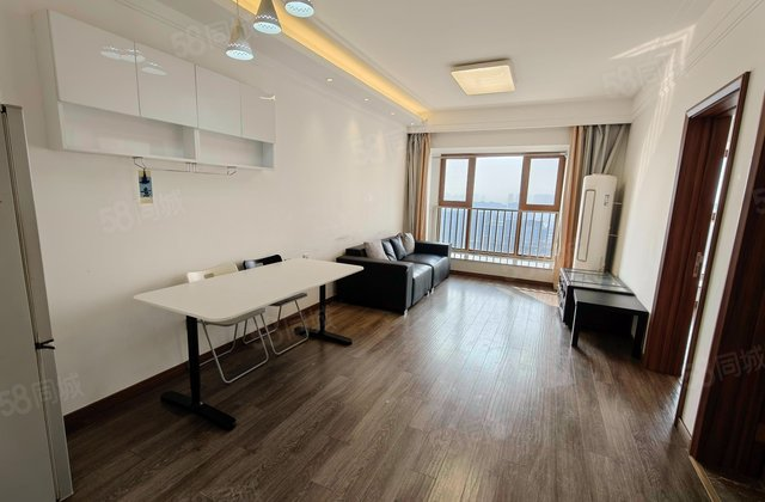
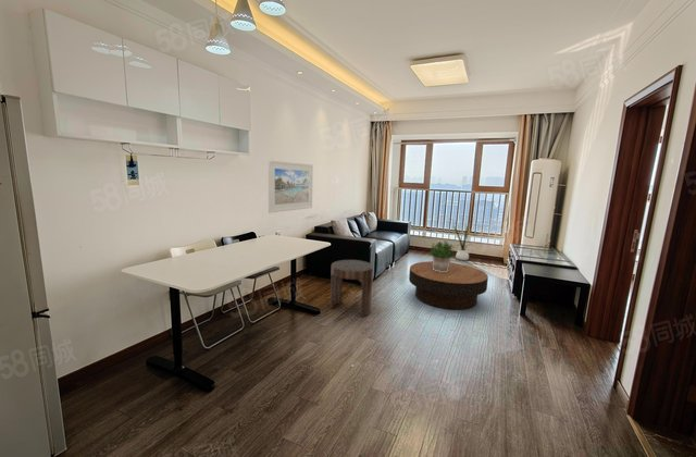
+ house plant [452,220,476,261]
+ side table [330,259,374,319]
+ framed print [268,159,314,214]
+ coffee table [408,260,489,310]
+ potted plant [430,240,457,272]
